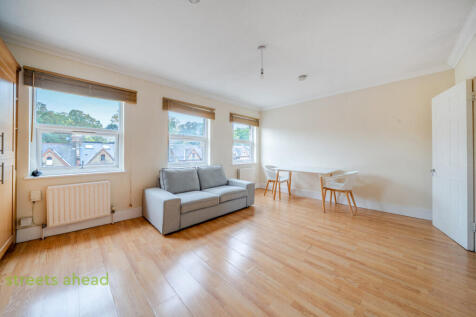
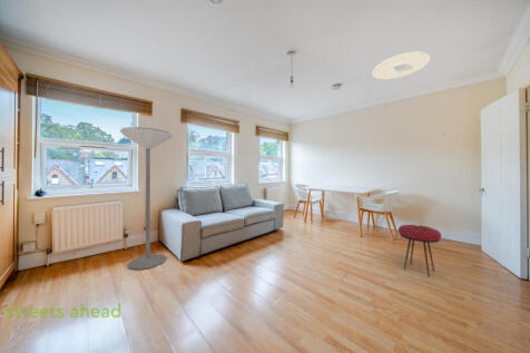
+ floor lamp [119,126,174,271]
+ ceiling light [371,51,431,80]
+ stool [398,224,442,278]
